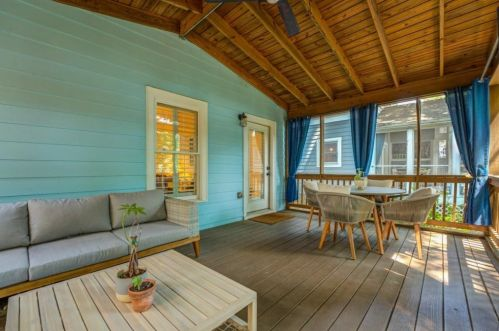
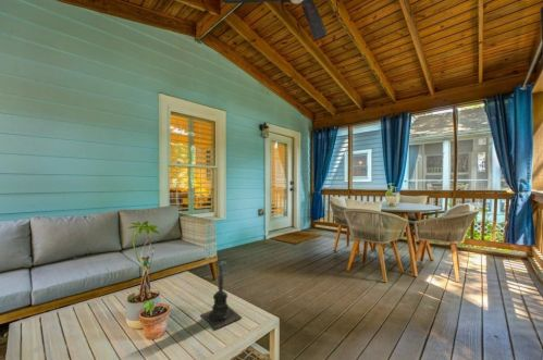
+ candle holder [200,253,243,331]
